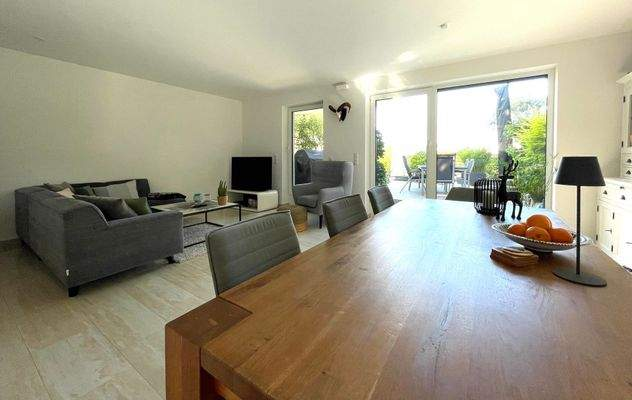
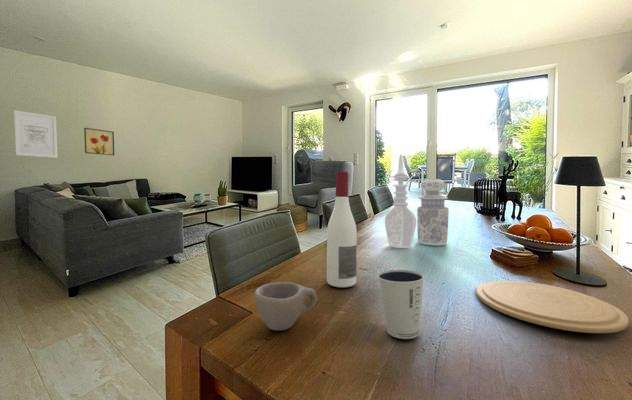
+ wall art [83,127,115,156]
+ decorative vase [384,154,450,249]
+ cup [253,281,318,332]
+ plate [475,280,630,334]
+ wall art [13,109,59,159]
+ alcohol [326,171,358,288]
+ dixie cup [376,269,425,340]
